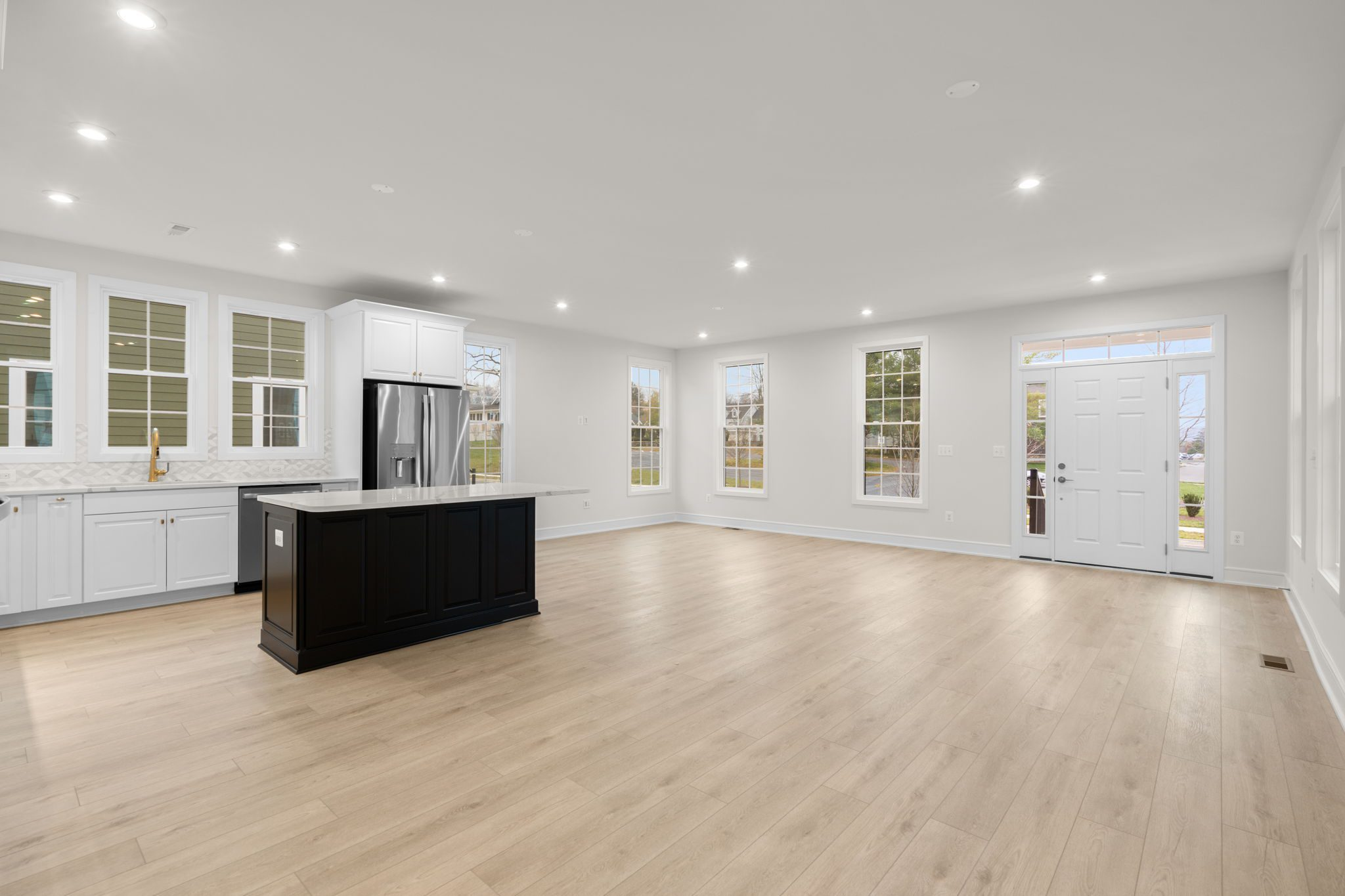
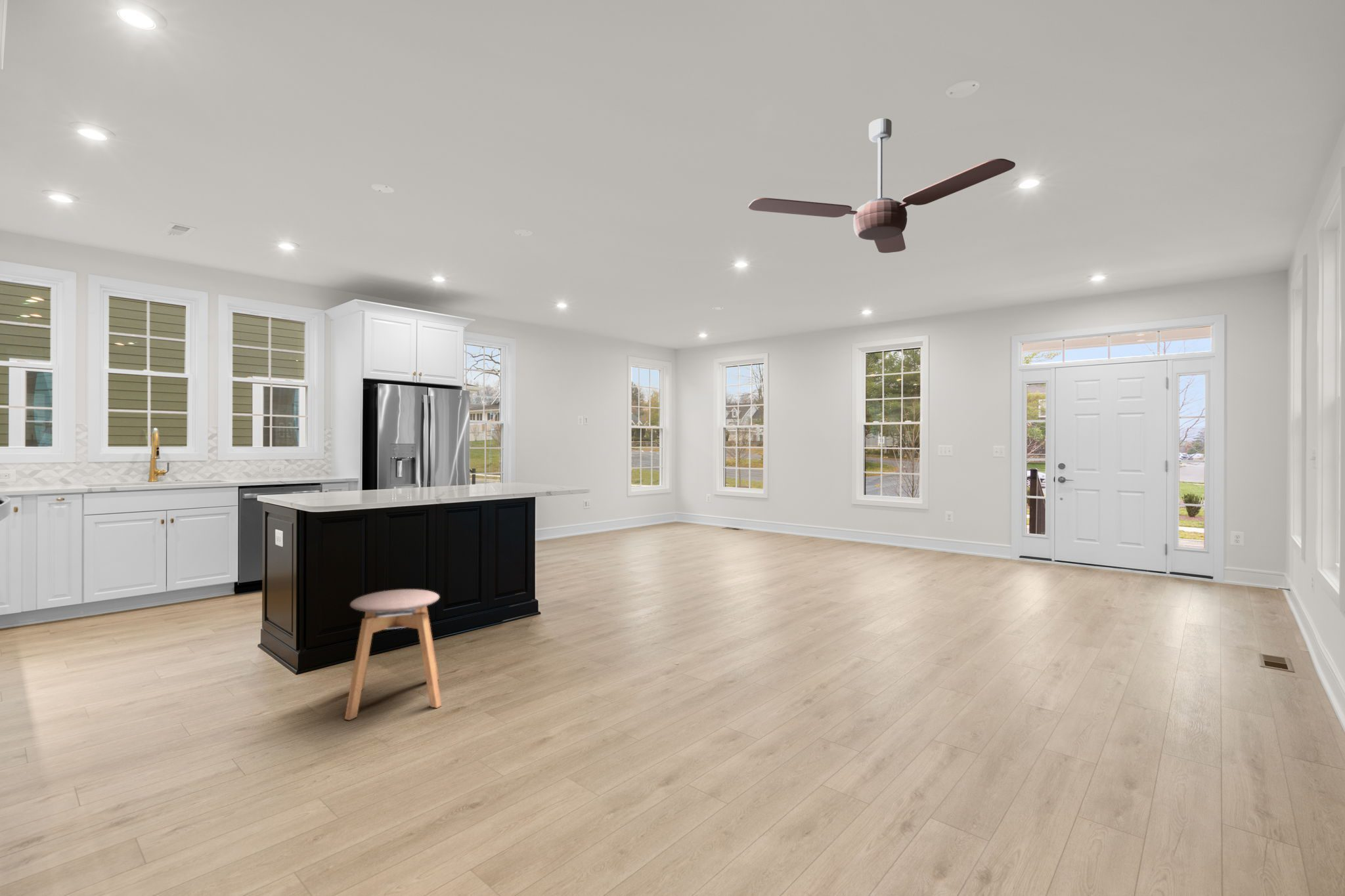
+ ceiling fan [747,117,1016,253]
+ stool [344,589,442,721]
